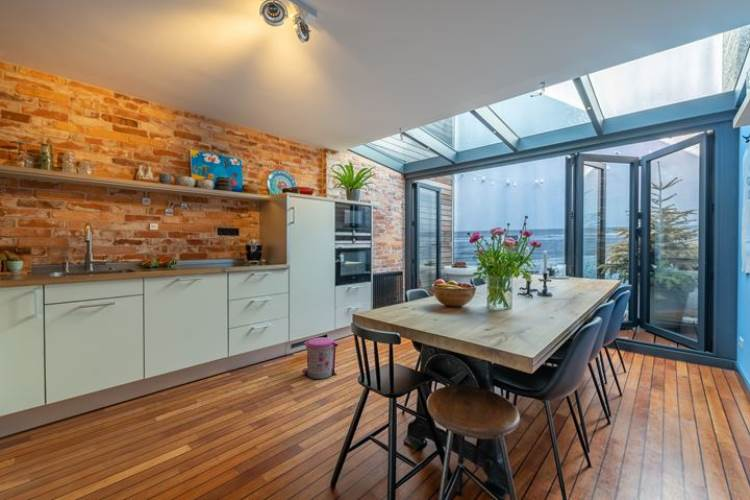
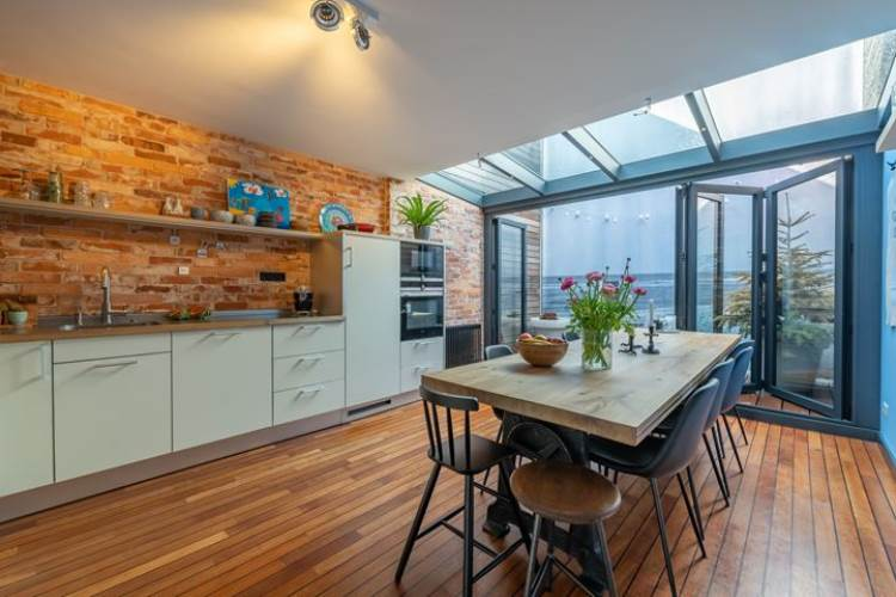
- trash can [301,336,340,380]
